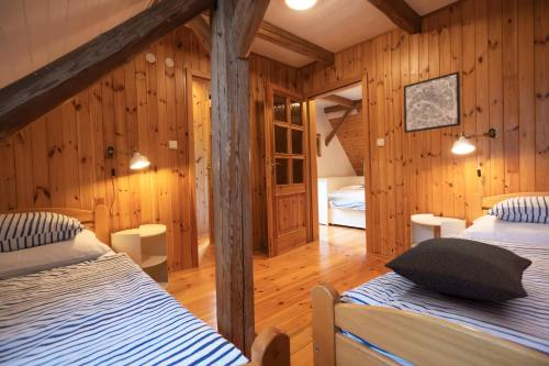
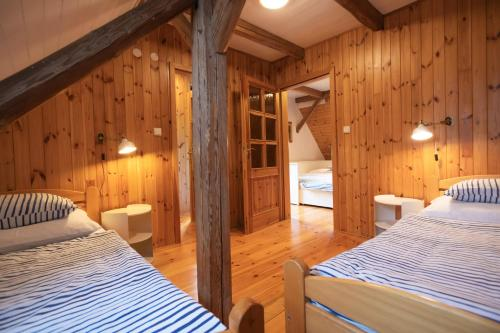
- pillow [383,236,534,302]
- wall art [403,70,461,134]
